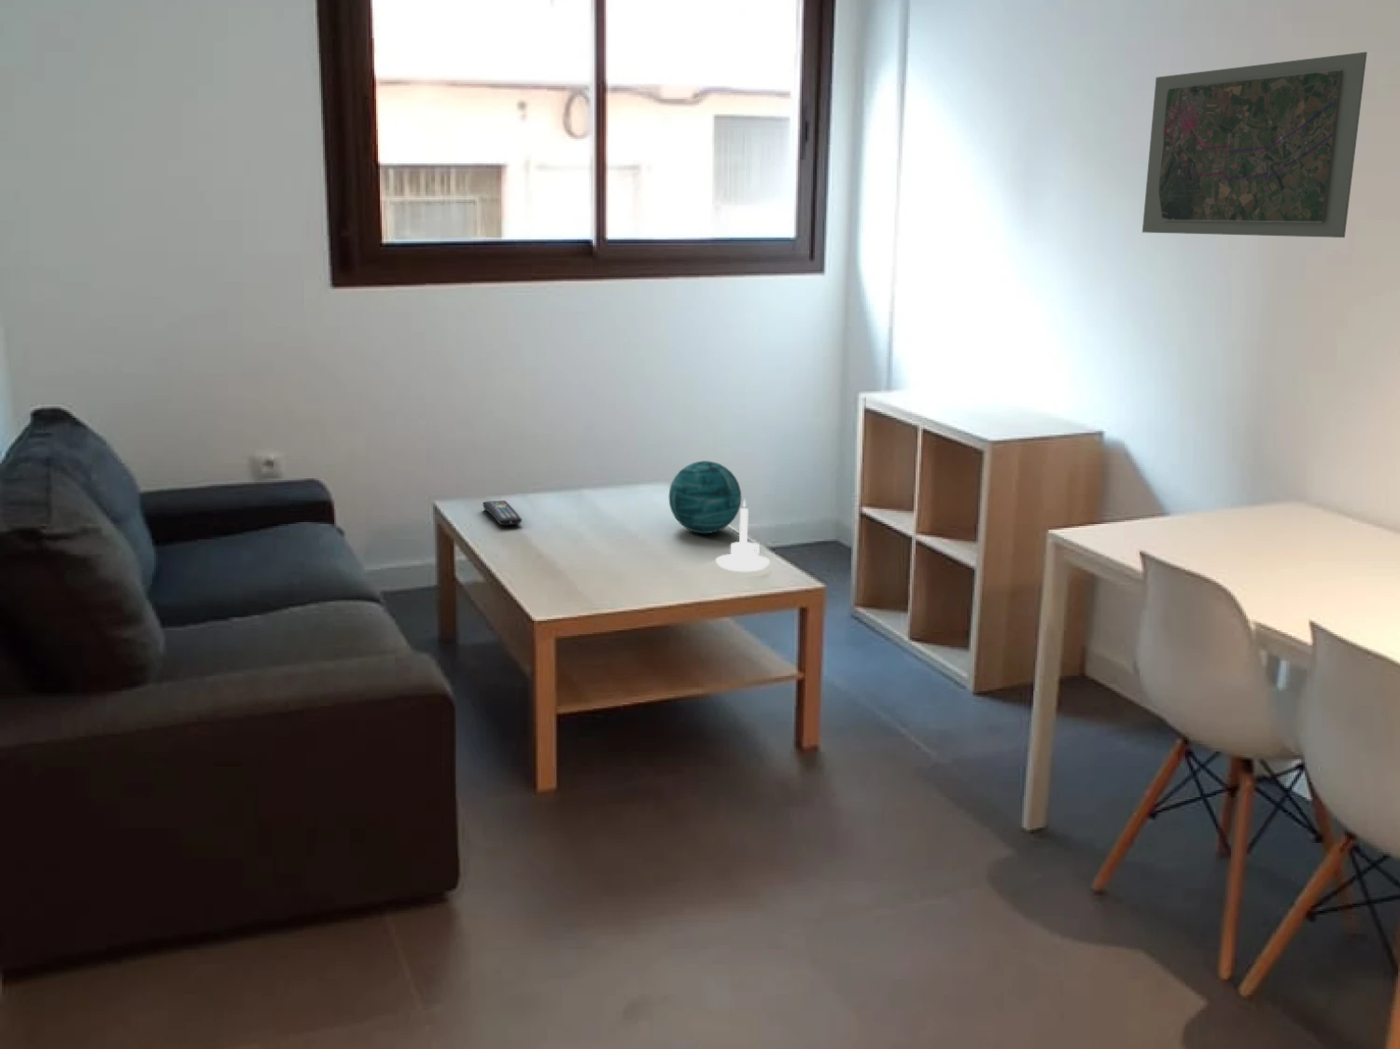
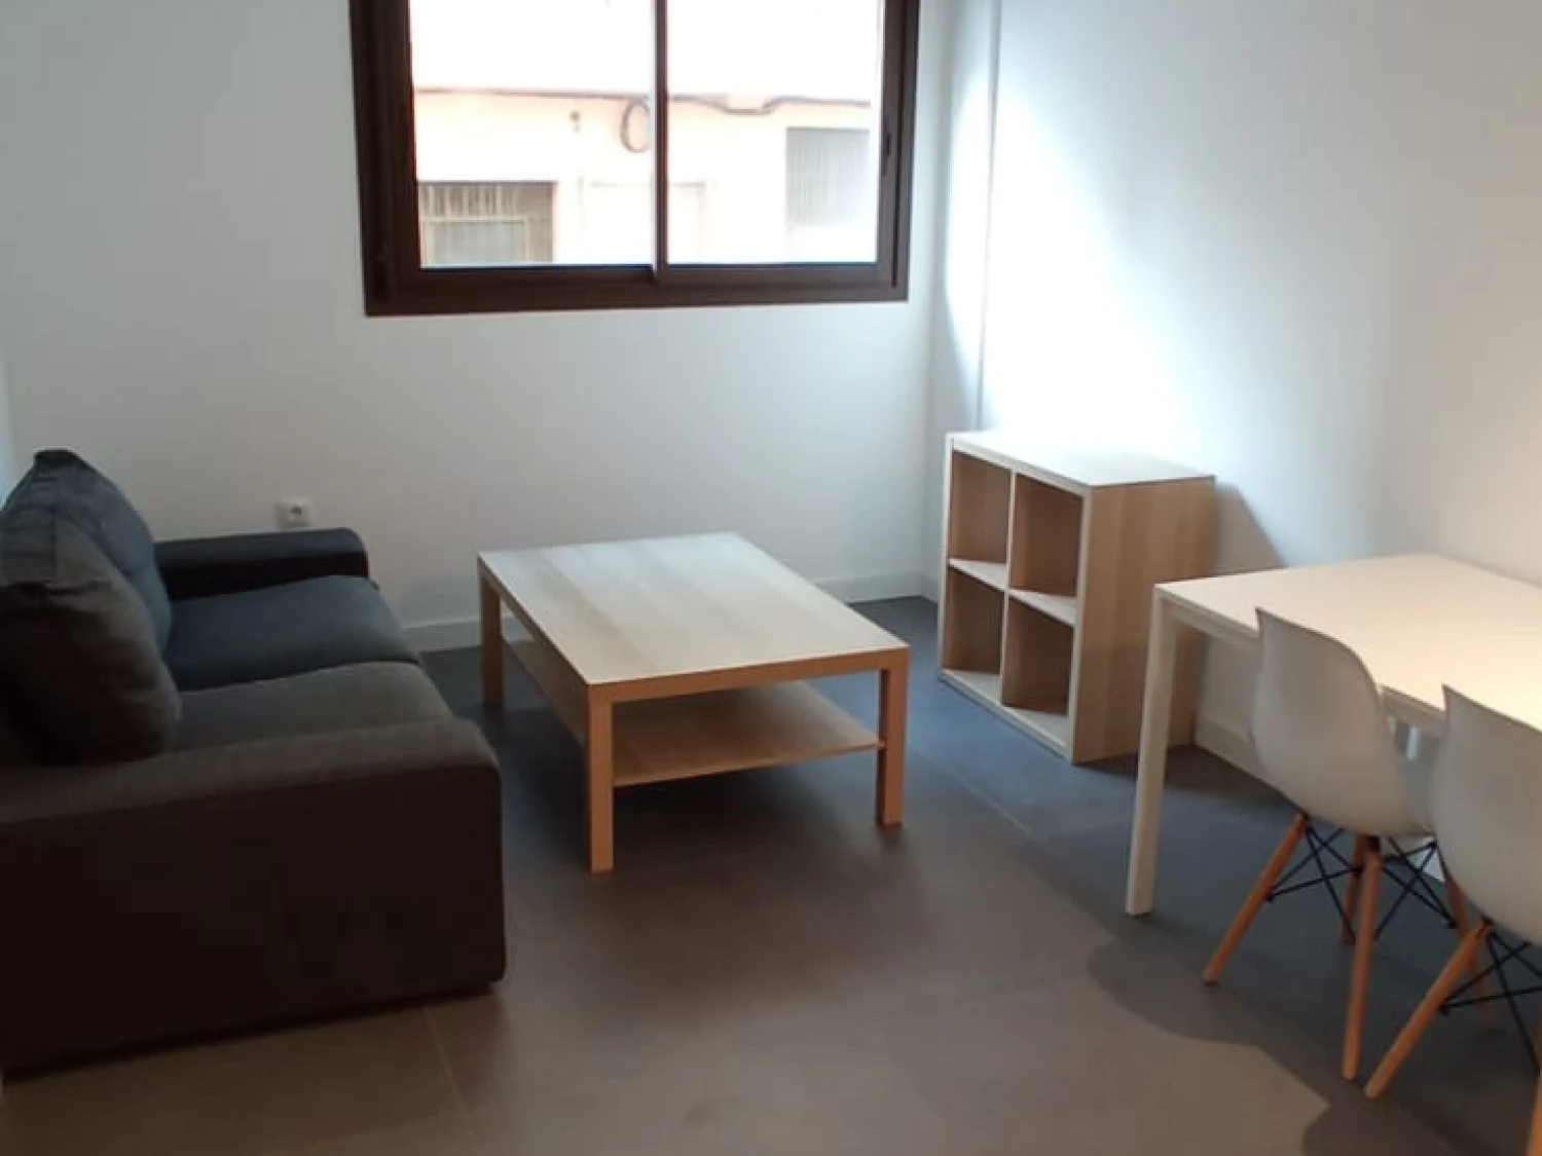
- remote control [482,500,523,526]
- decorative orb [668,459,742,534]
- road map [1141,52,1368,239]
- candle holder [715,498,771,573]
